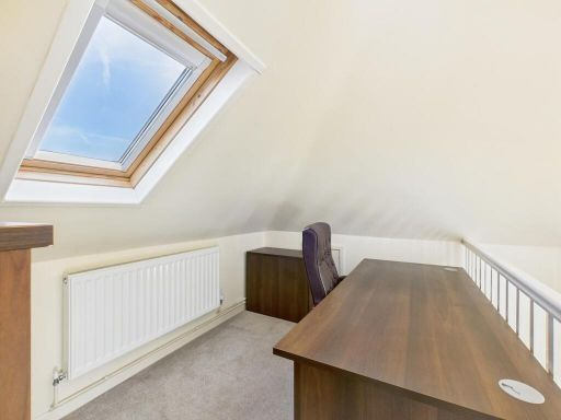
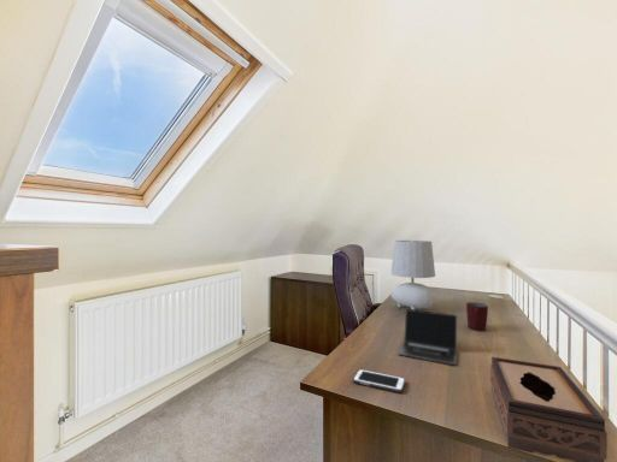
+ table lamp [389,239,436,310]
+ laptop [396,308,458,366]
+ mug [465,301,489,332]
+ tissue box [489,356,609,462]
+ cell phone [352,368,406,393]
